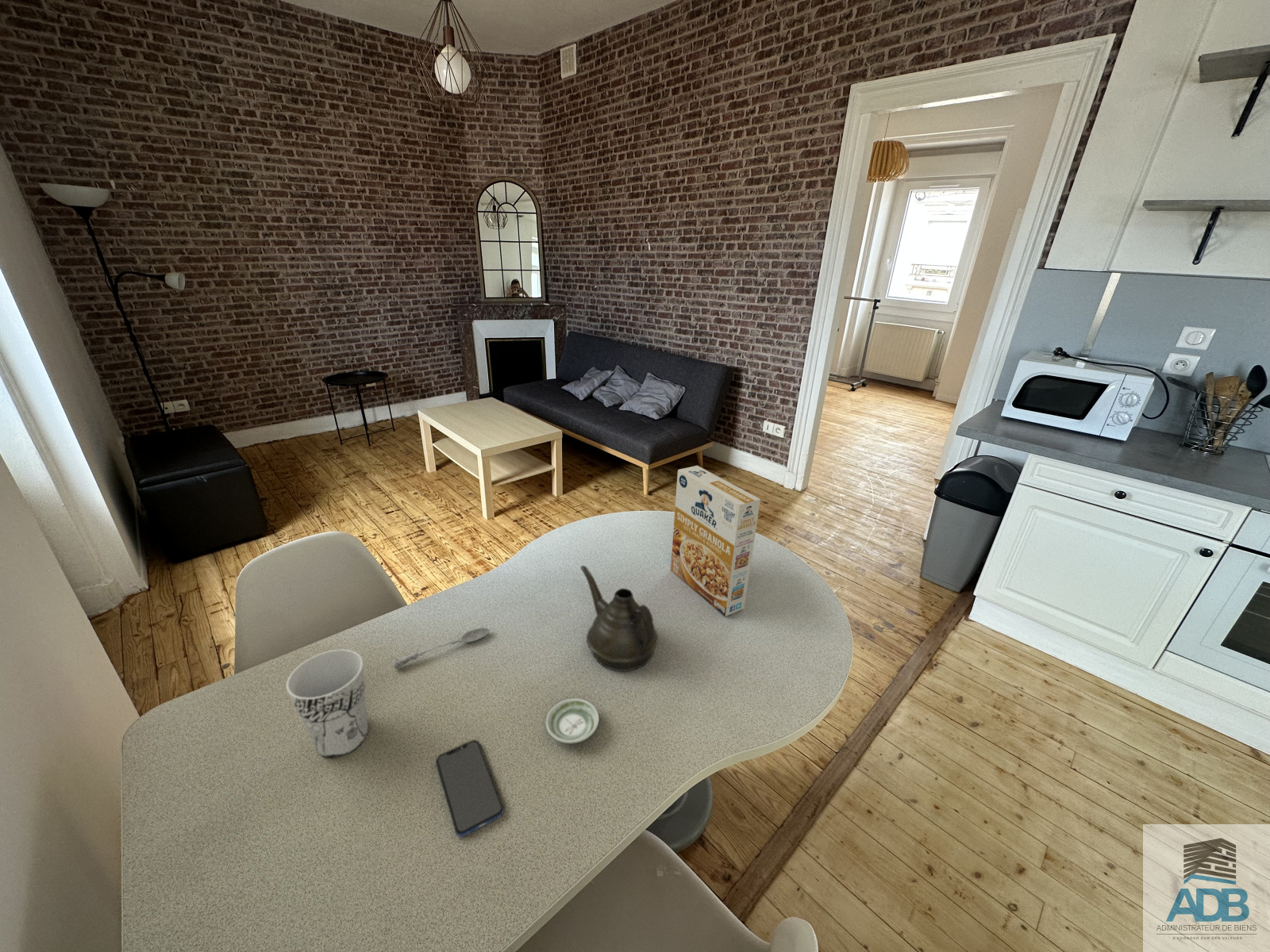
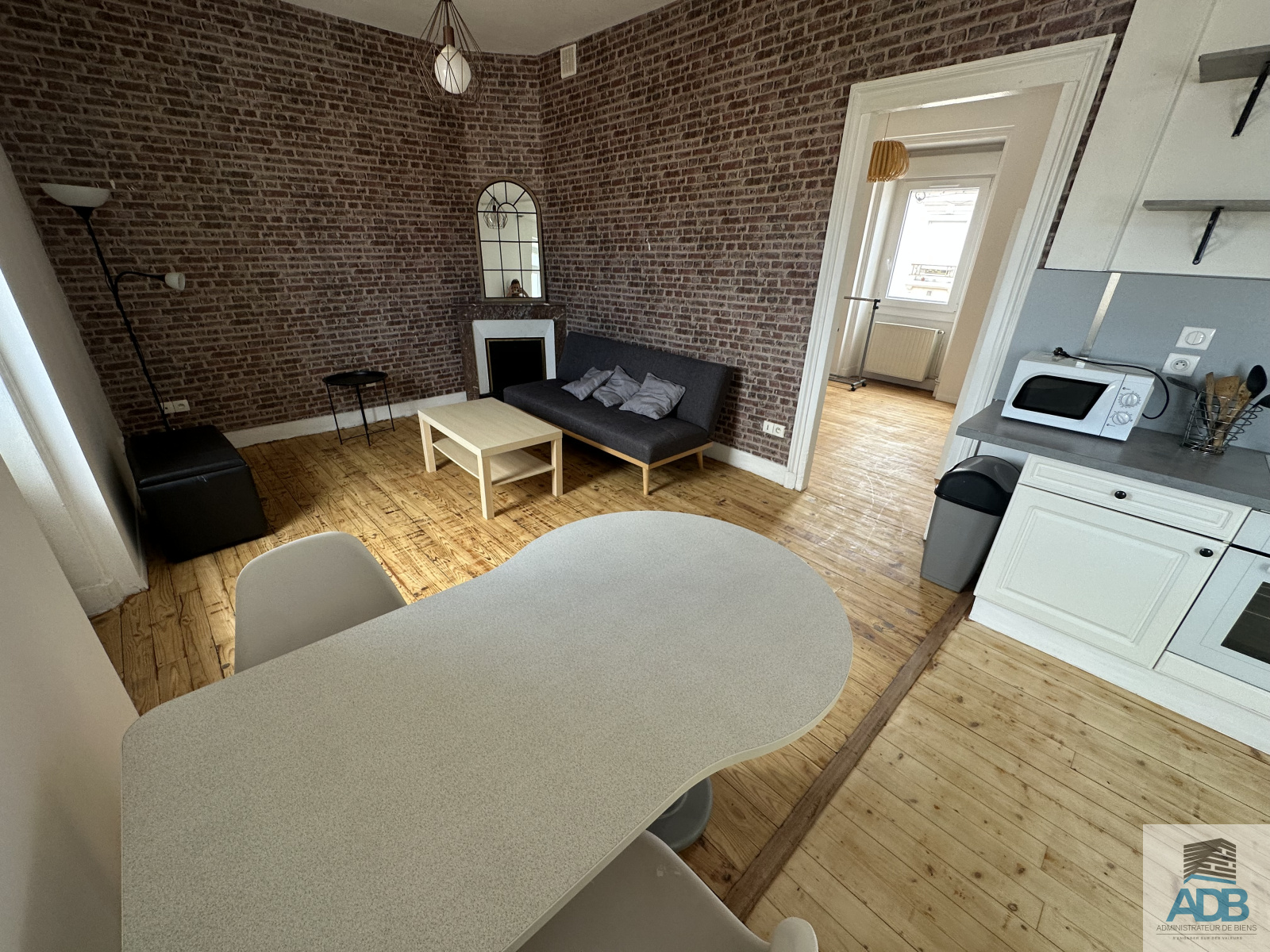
- cup [285,648,369,758]
- teapot [580,565,659,672]
- soupspoon [392,627,490,670]
- smartphone [435,739,505,838]
- saucer [545,697,600,744]
- cereal box [670,465,761,617]
